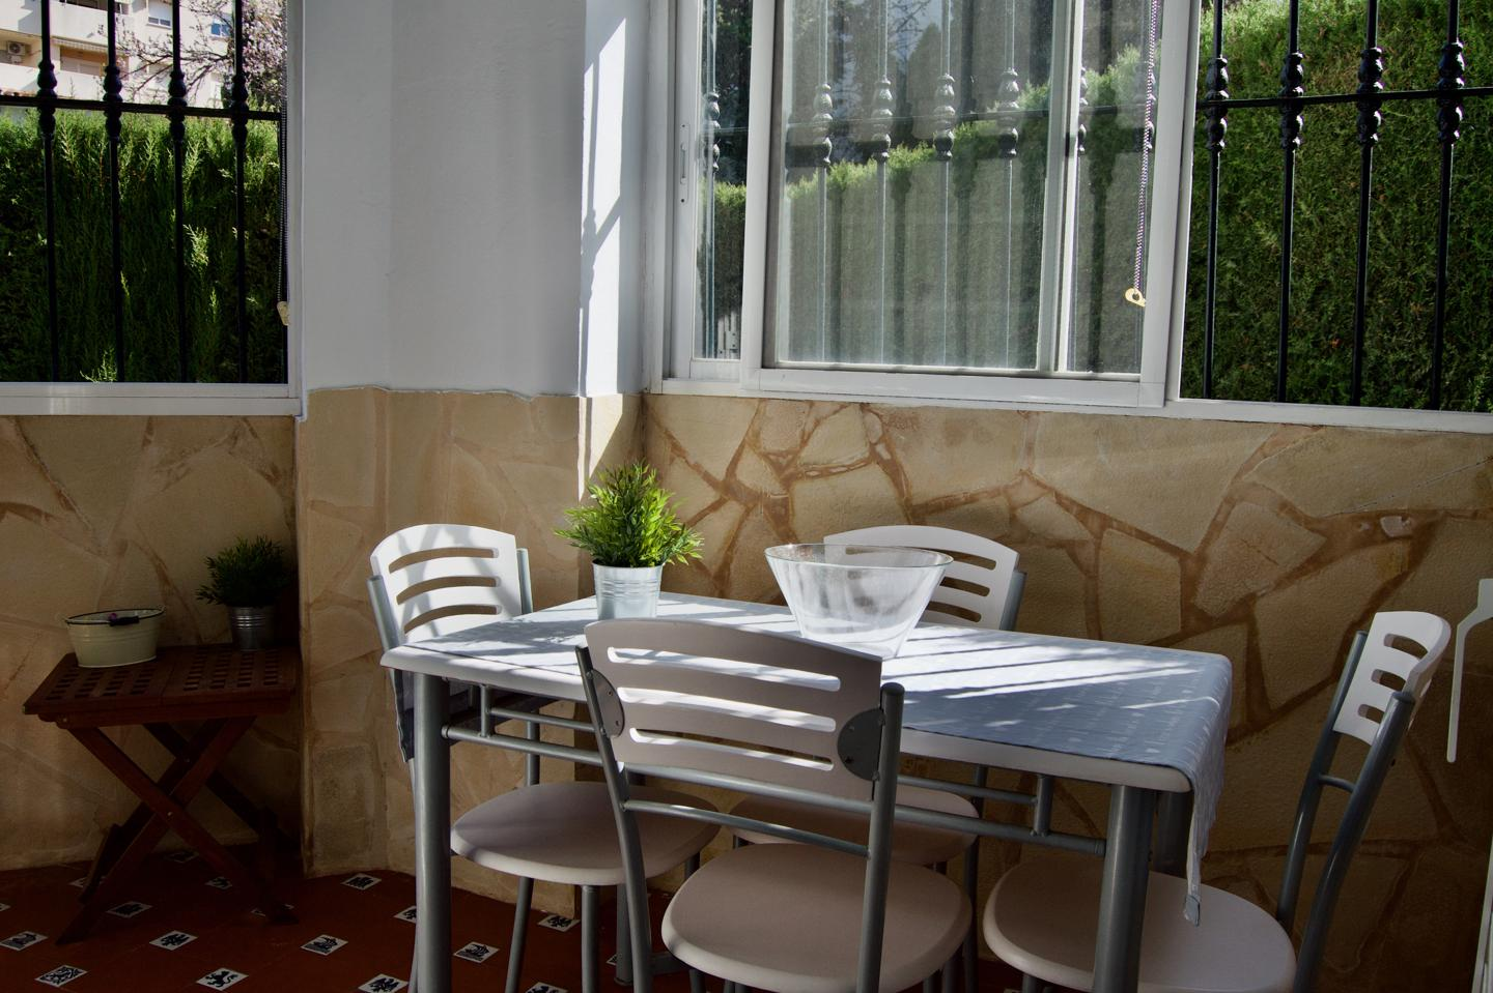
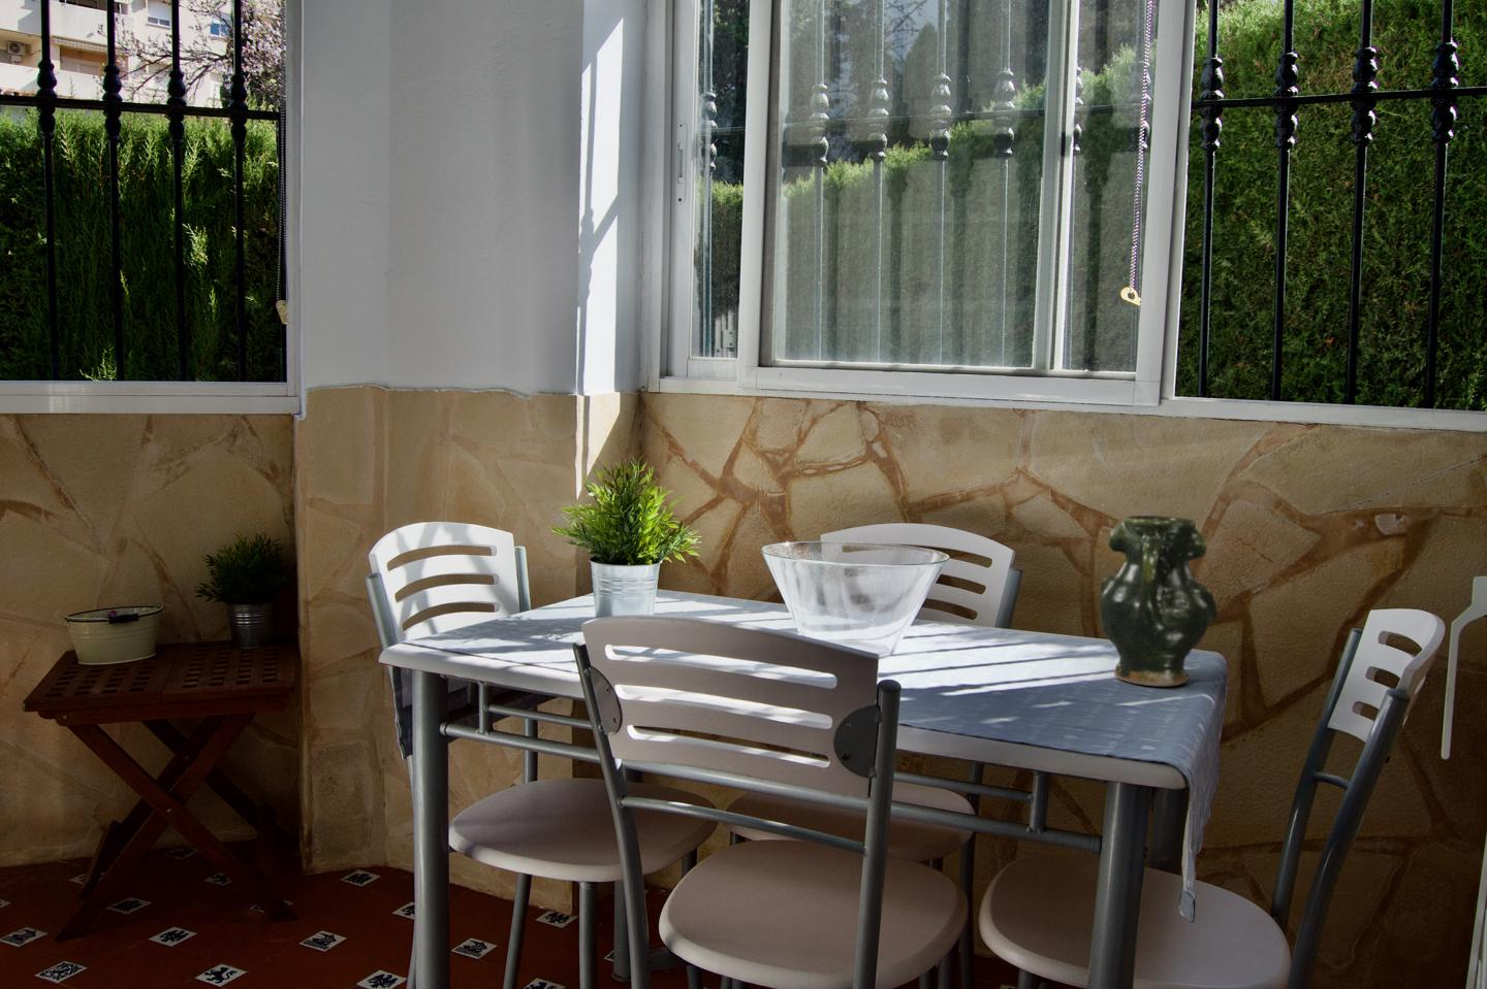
+ ceramic pitcher [1099,514,1219,687]
